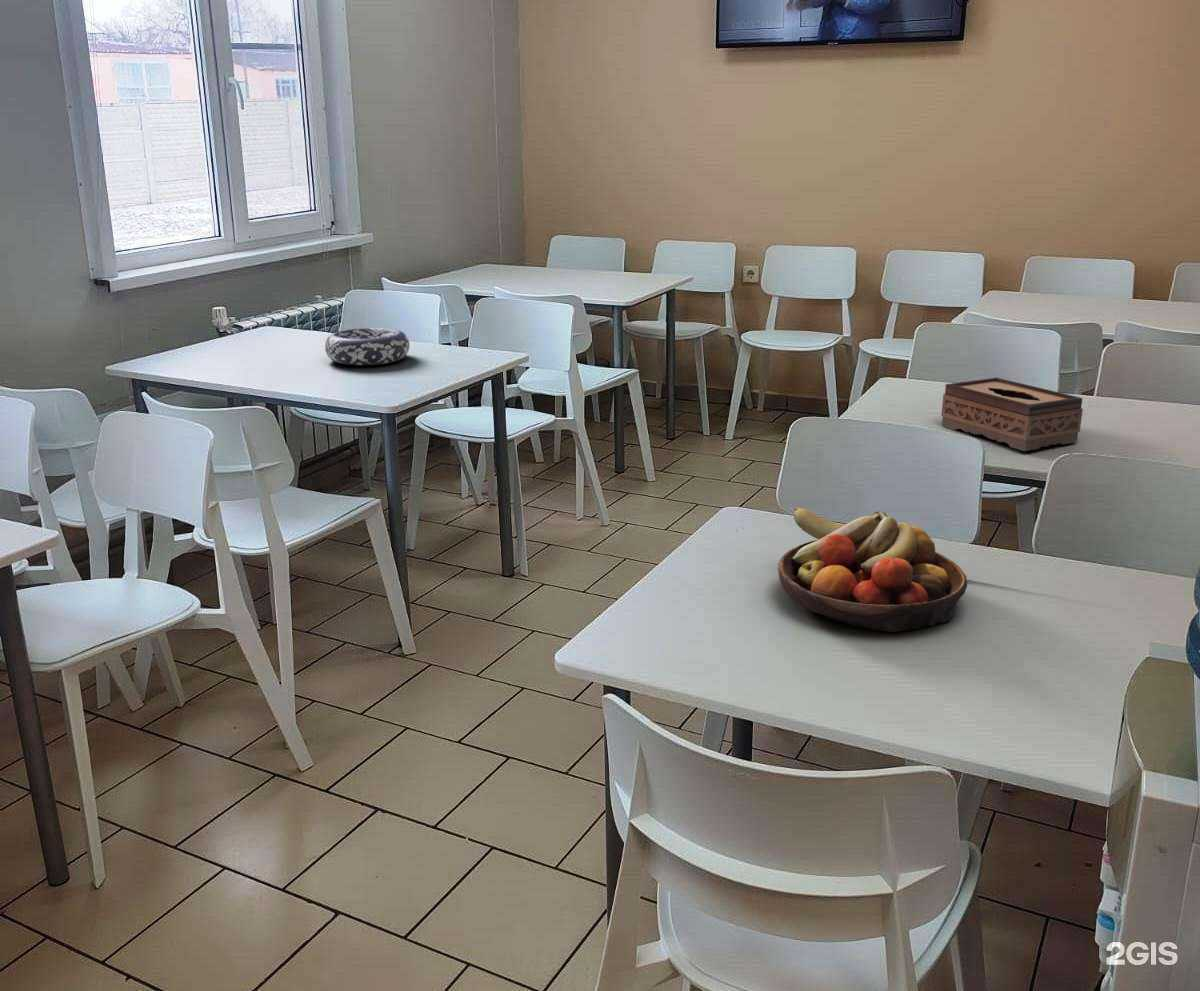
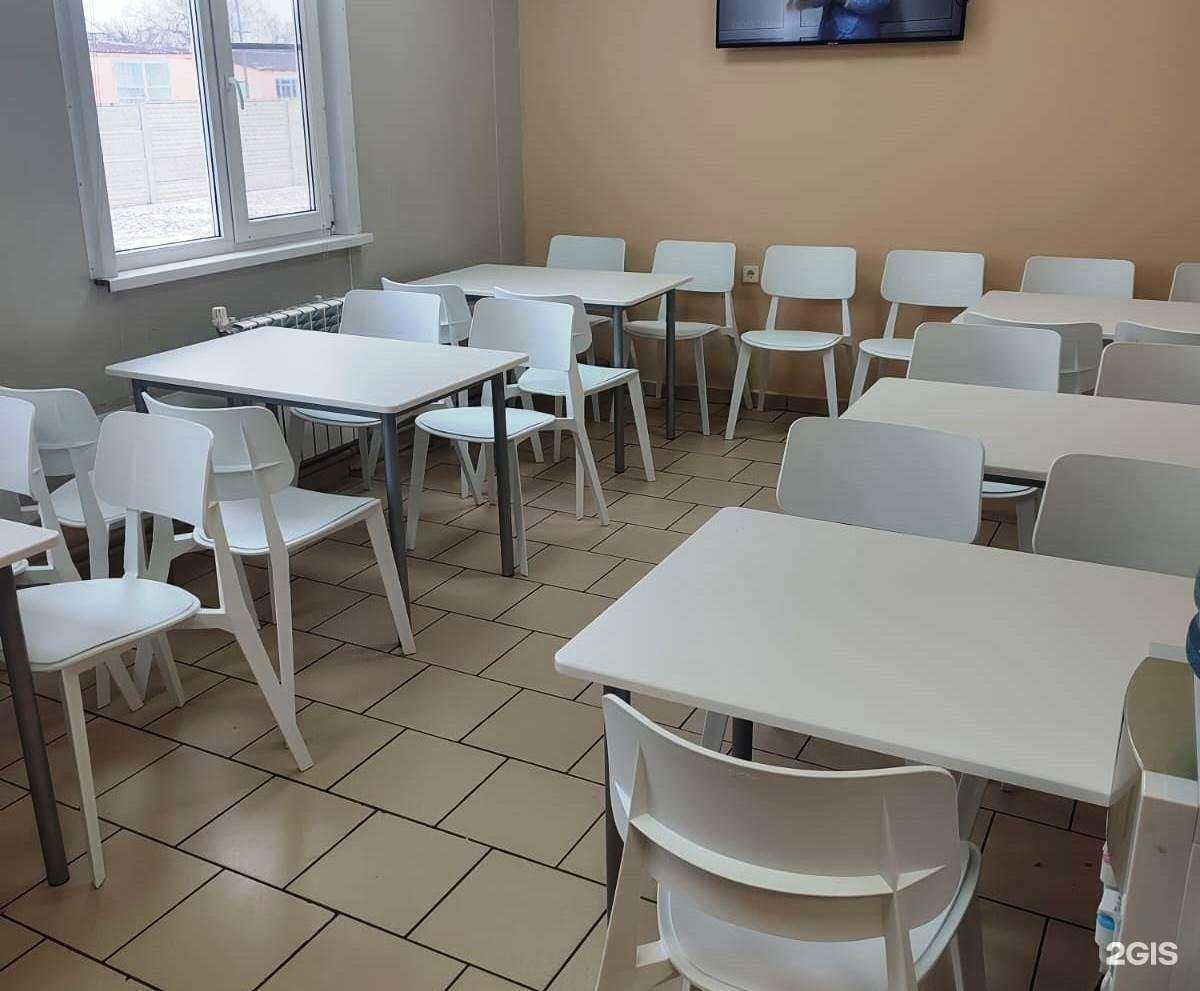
- decorative bowl [324,327,411,366]
- tissue box [940,377,1084,452]
- fruit bowl [777,506,968,633]
